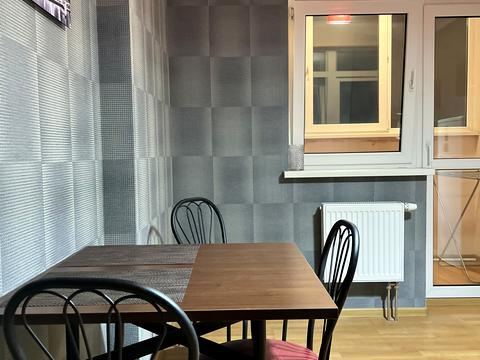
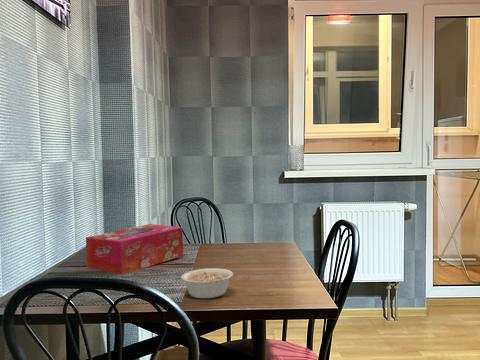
+ tissue box [85,223,184,275]
+ legume [180,267,244,299]
